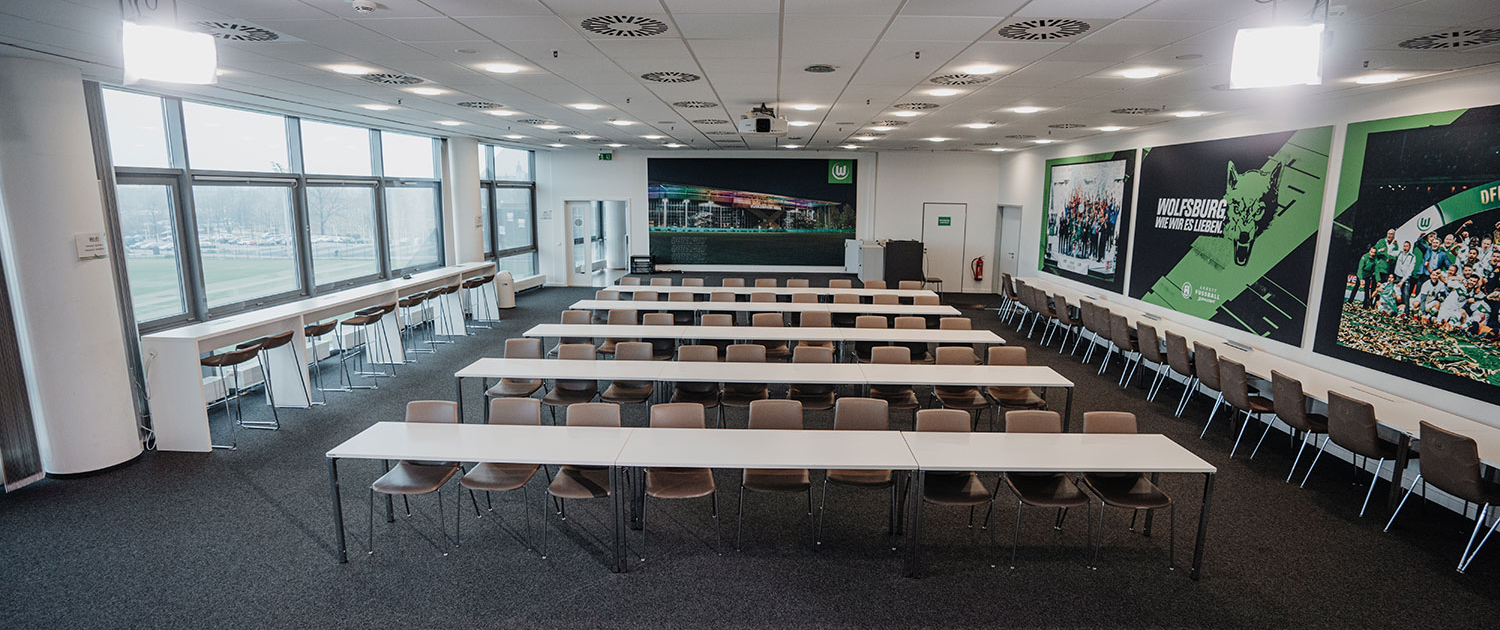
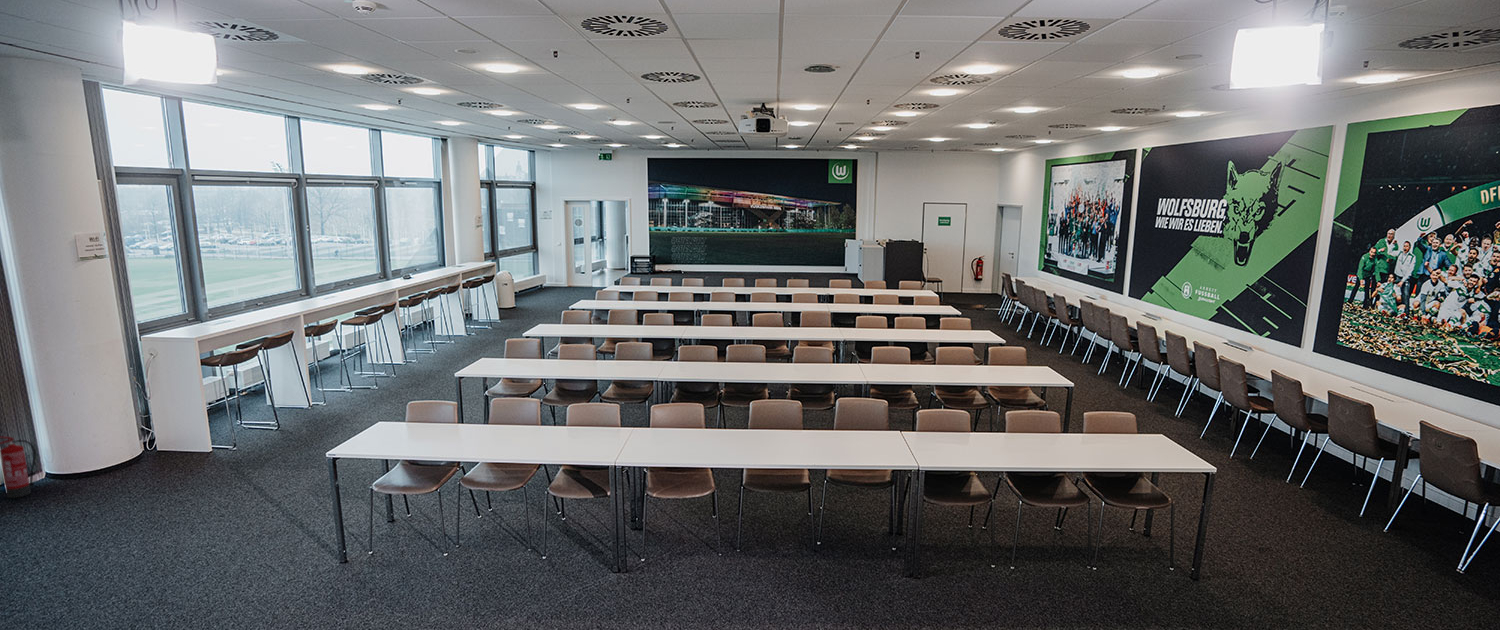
+ fire extinguisher [0,435,37,499]
